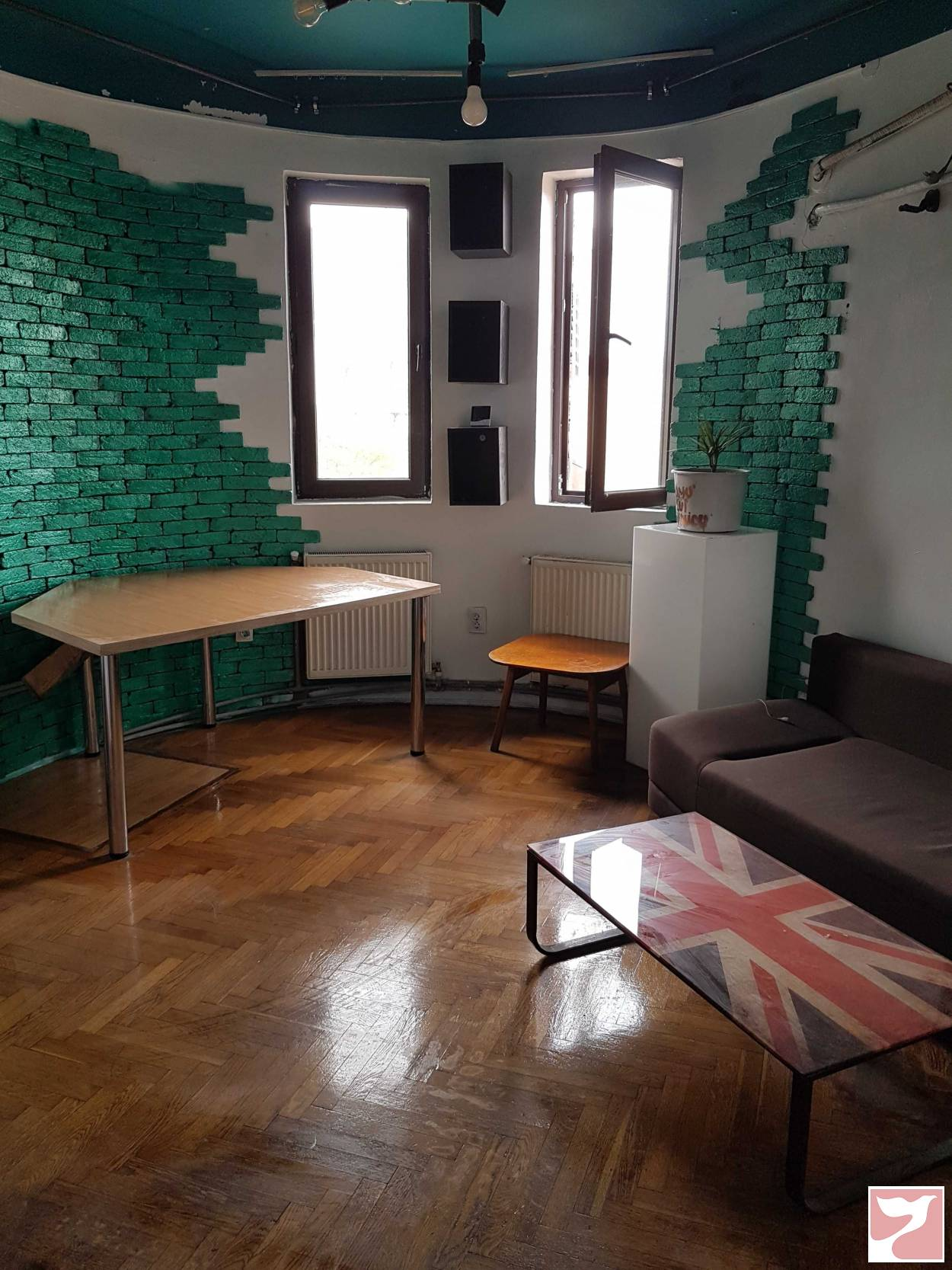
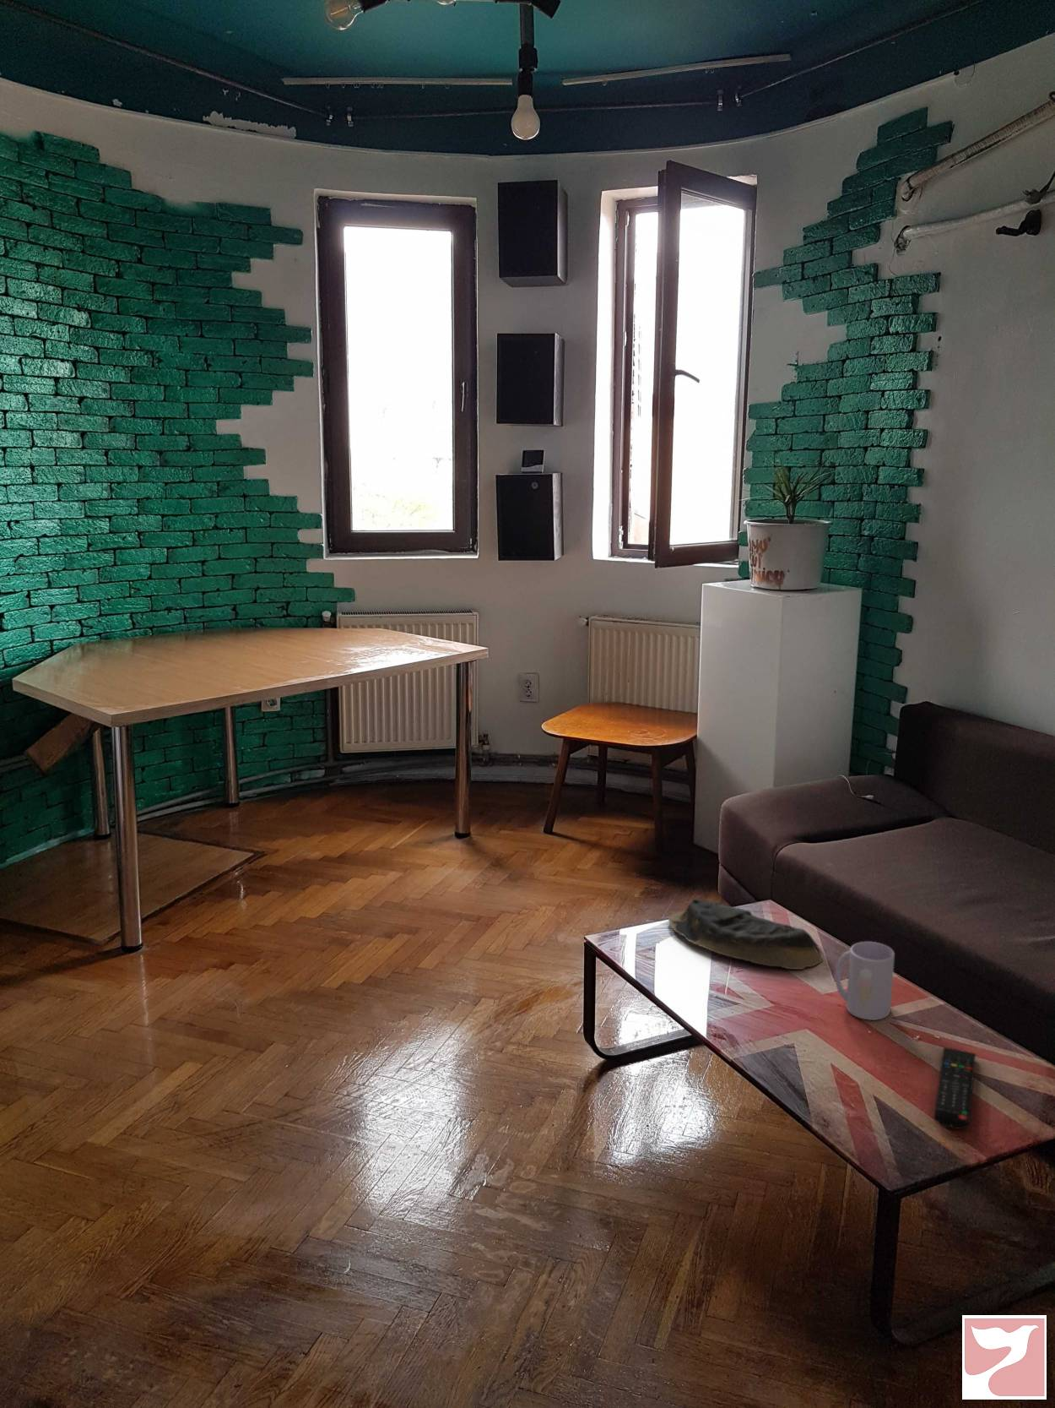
+ decorative bowl [667,898,823,970]
+ mug [834,941,895,1021]
+ remote control [933,1047,976,1130]
